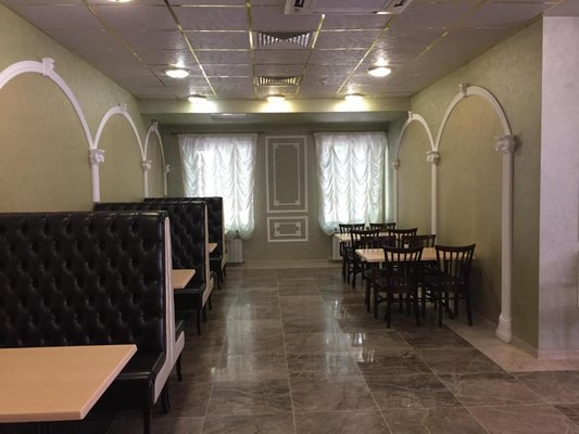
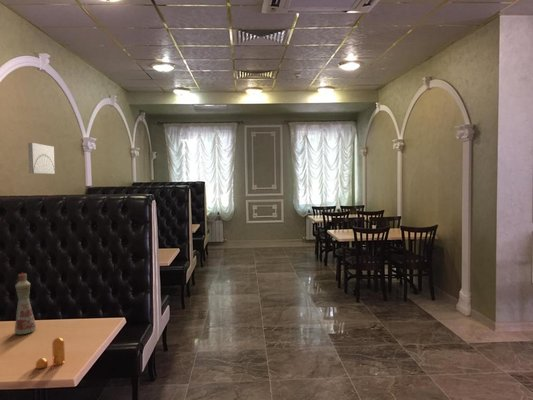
+ wall art [27,142,56,175]
+ pepper shaker [35,337,66,370]
+ bottle [14,272,37,336]
